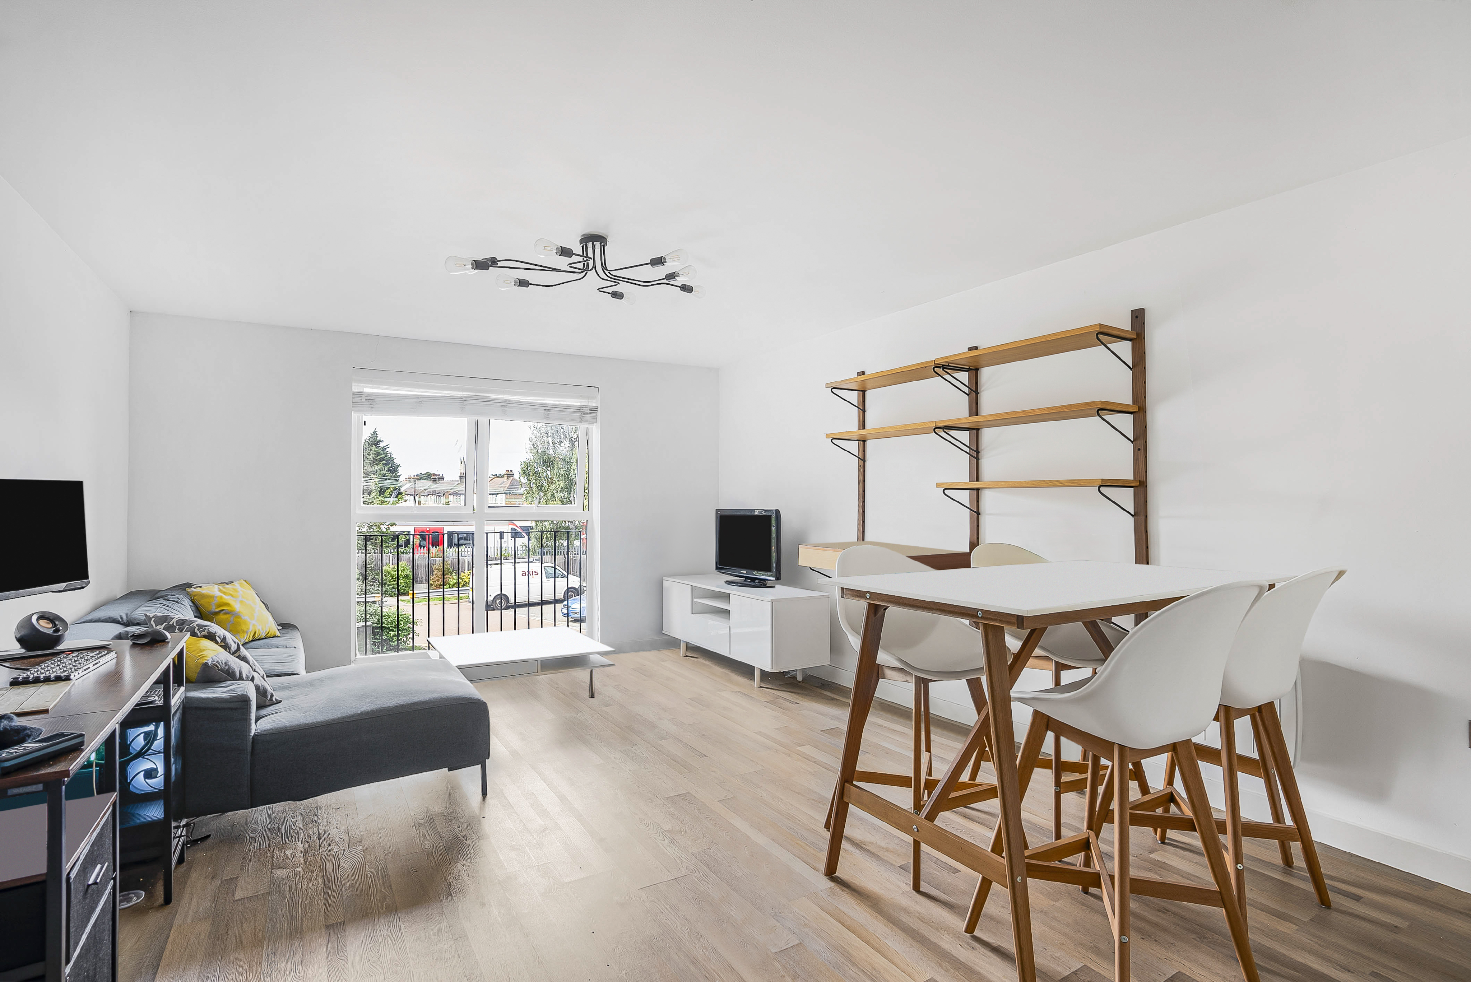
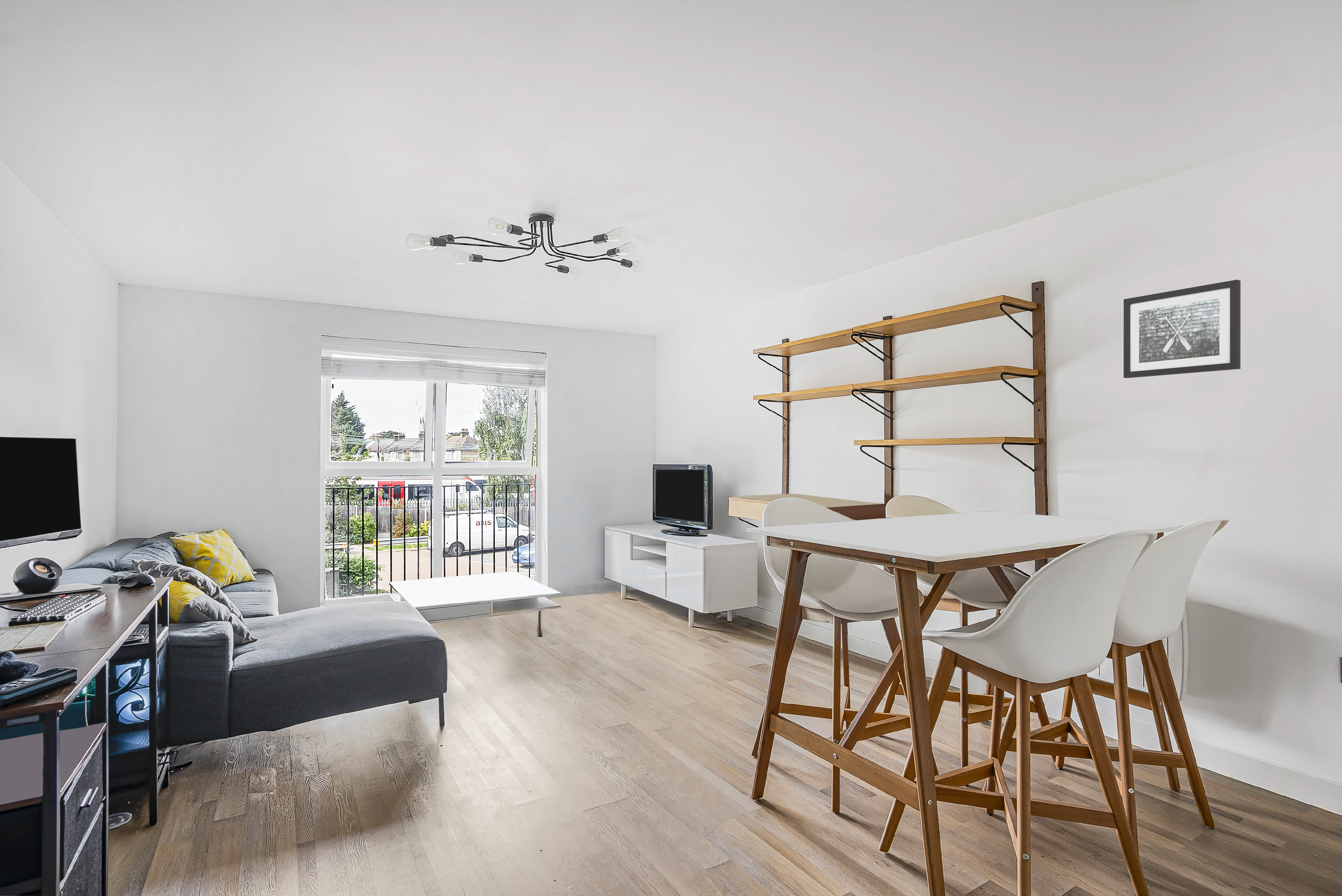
+ wall art [1123,279,1241,378]
